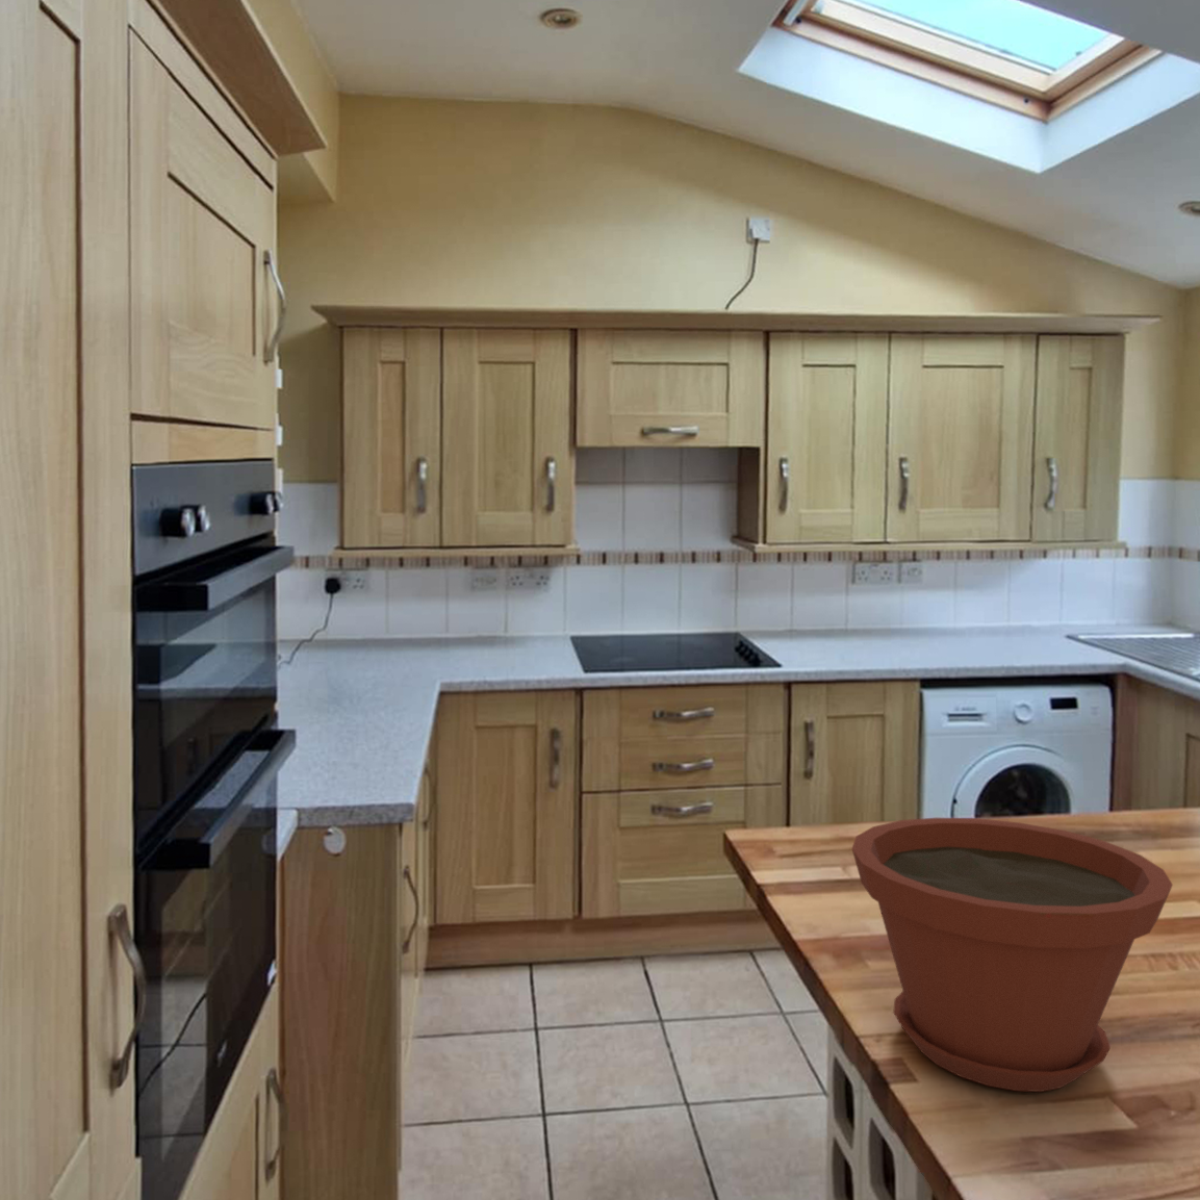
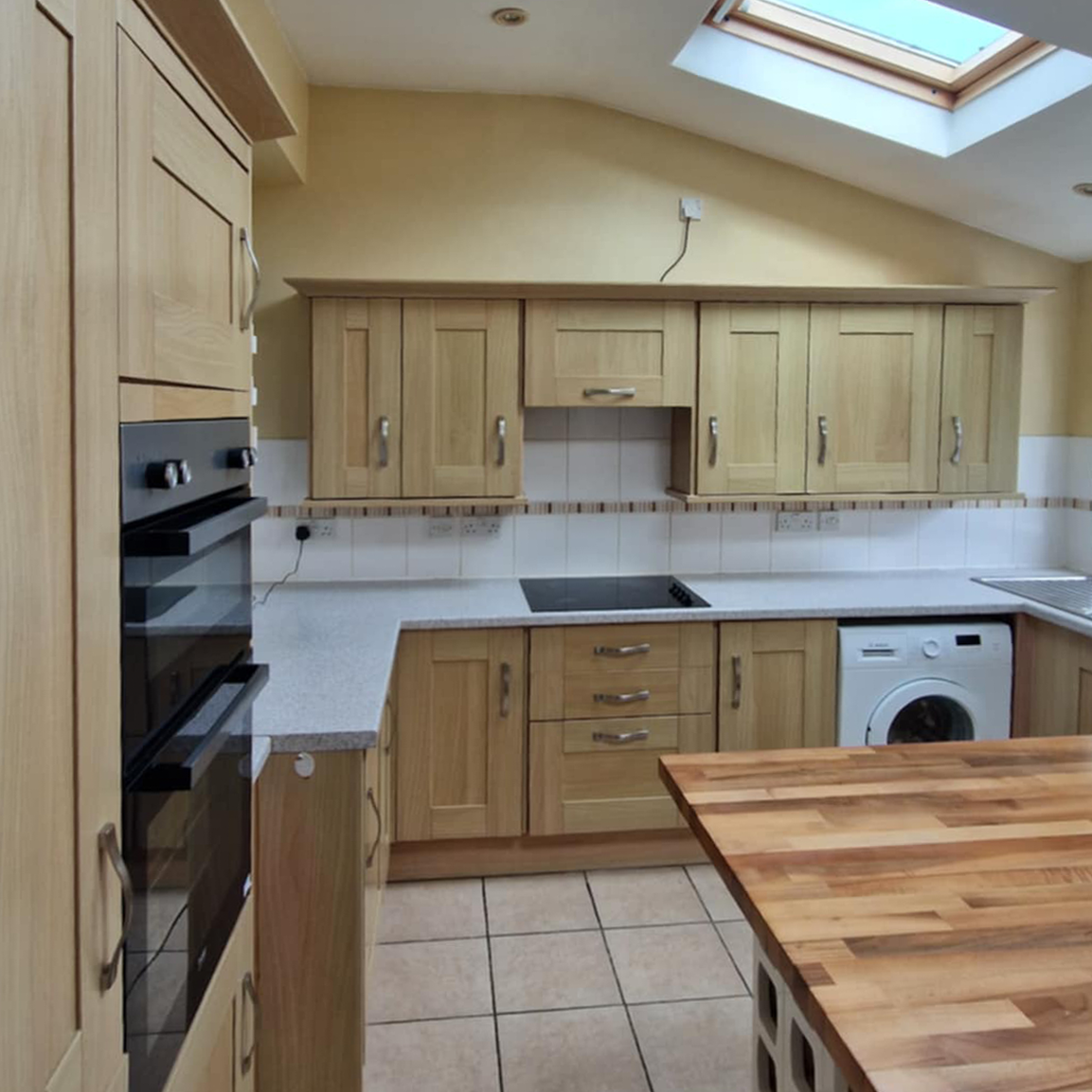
- plant pot [851,816,1174,1092]
